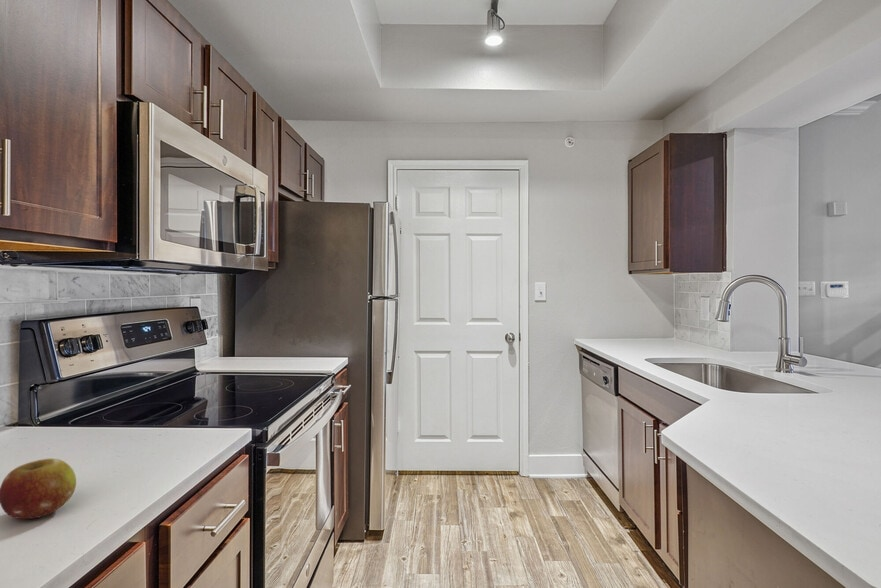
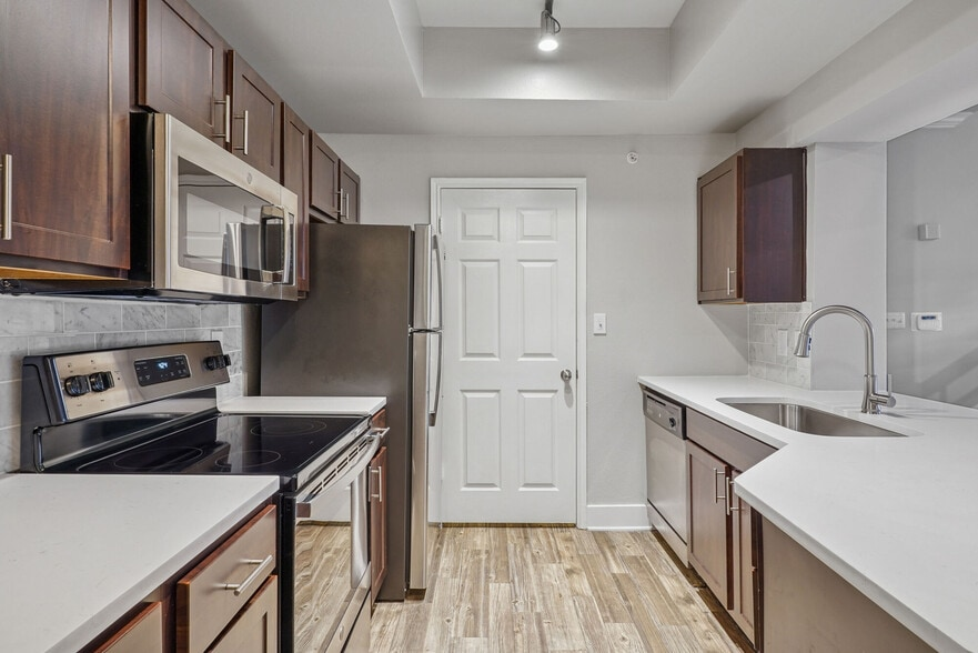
- fruit [0,458,77,520]
